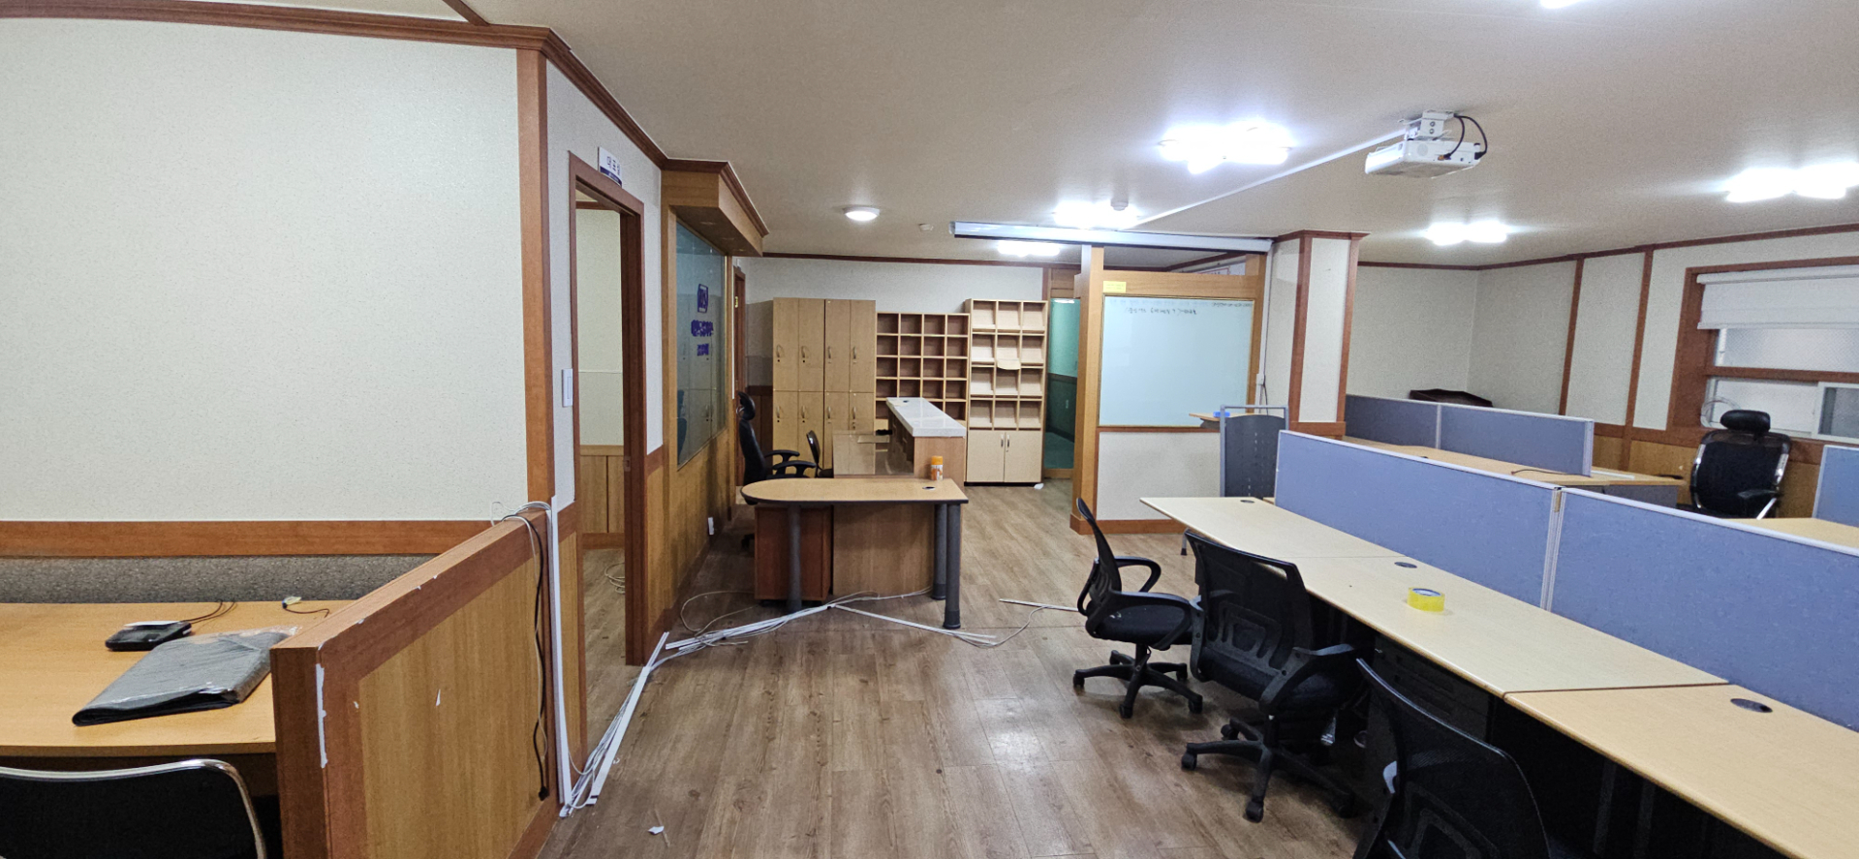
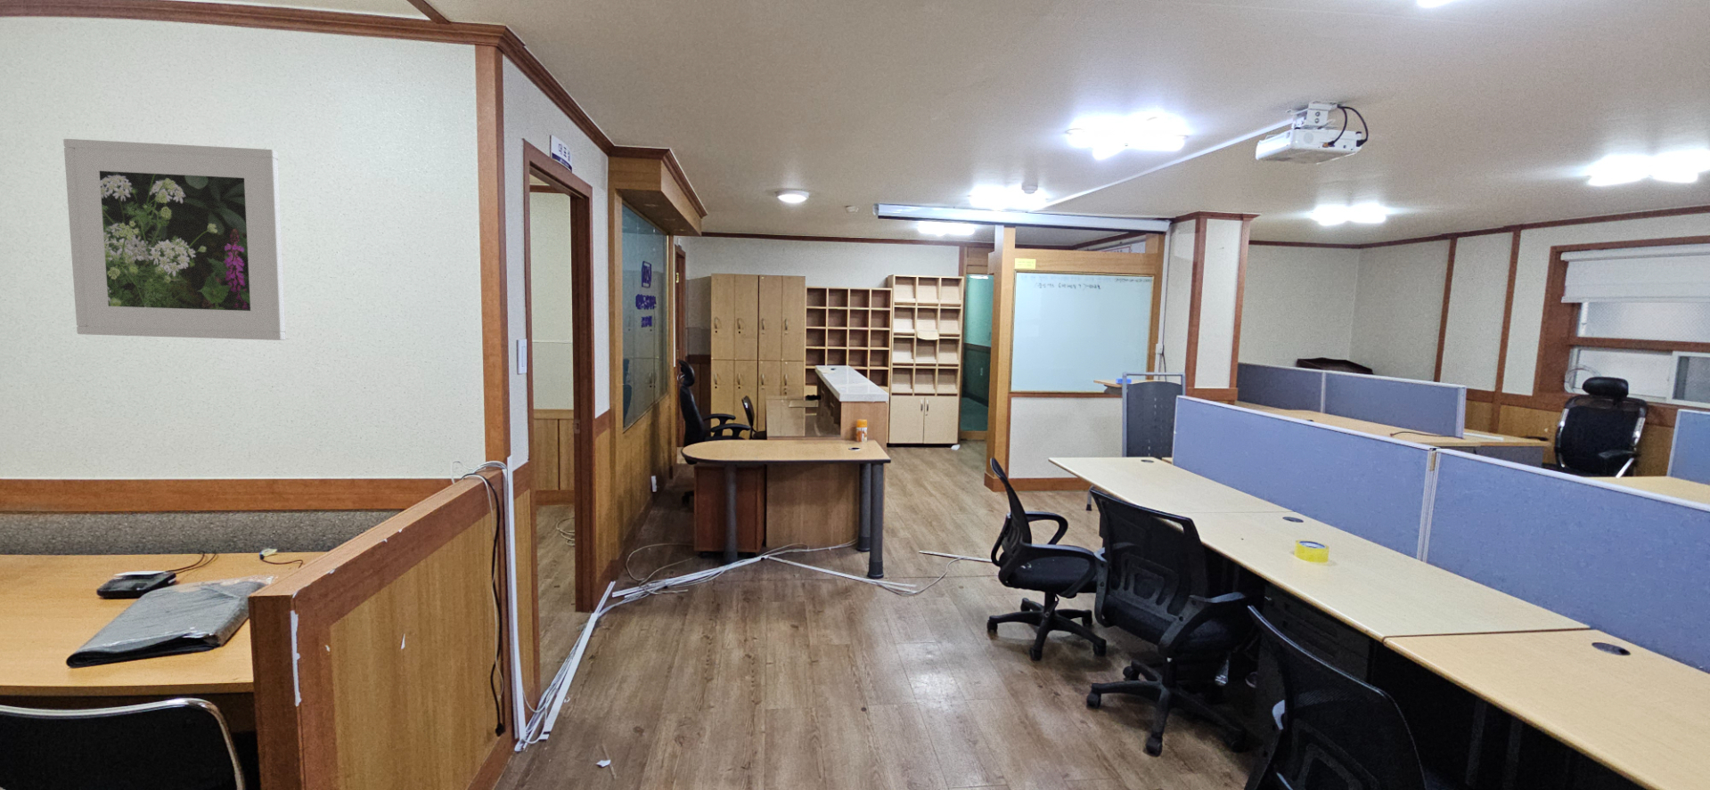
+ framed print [62,138,287,341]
